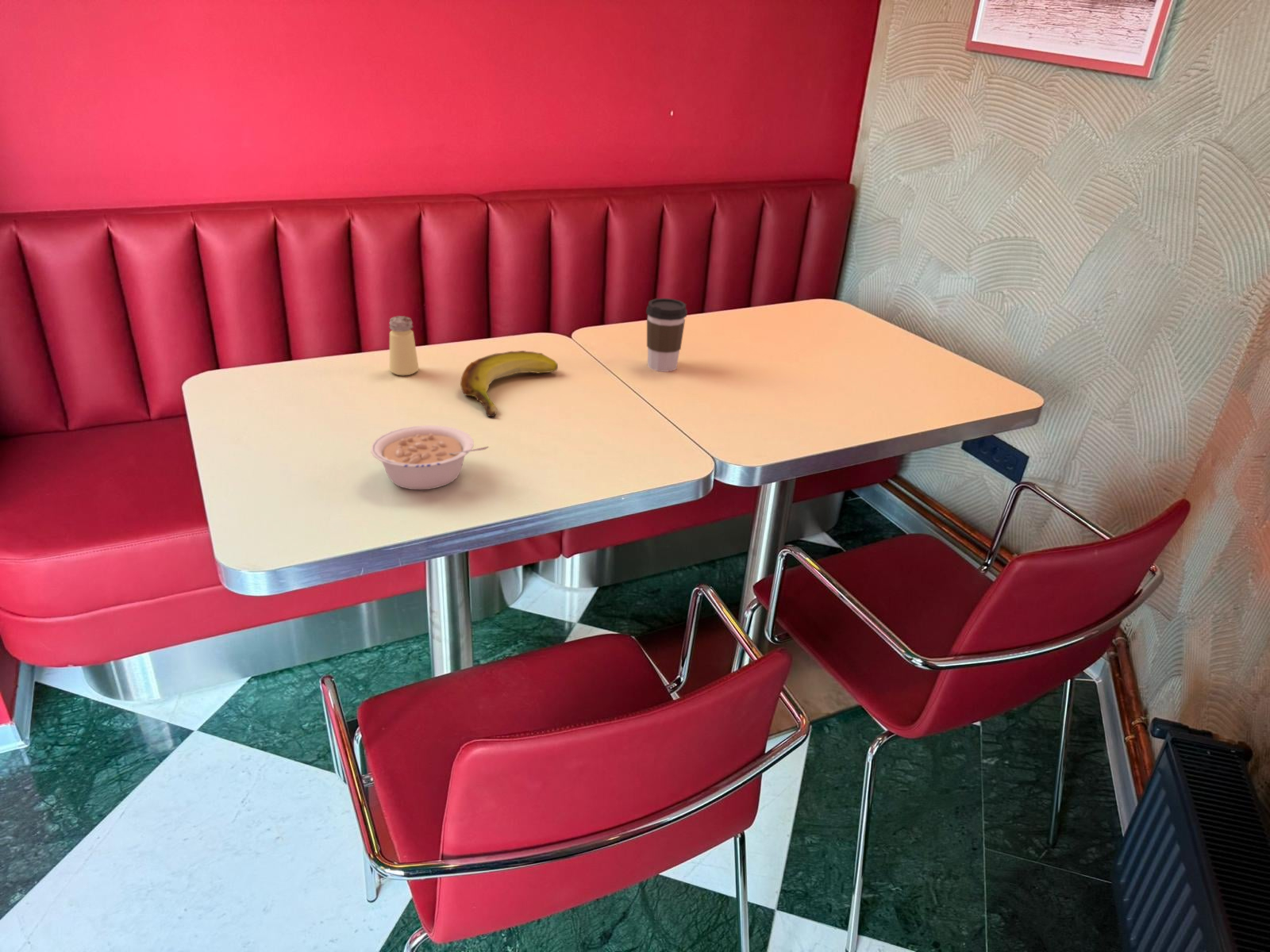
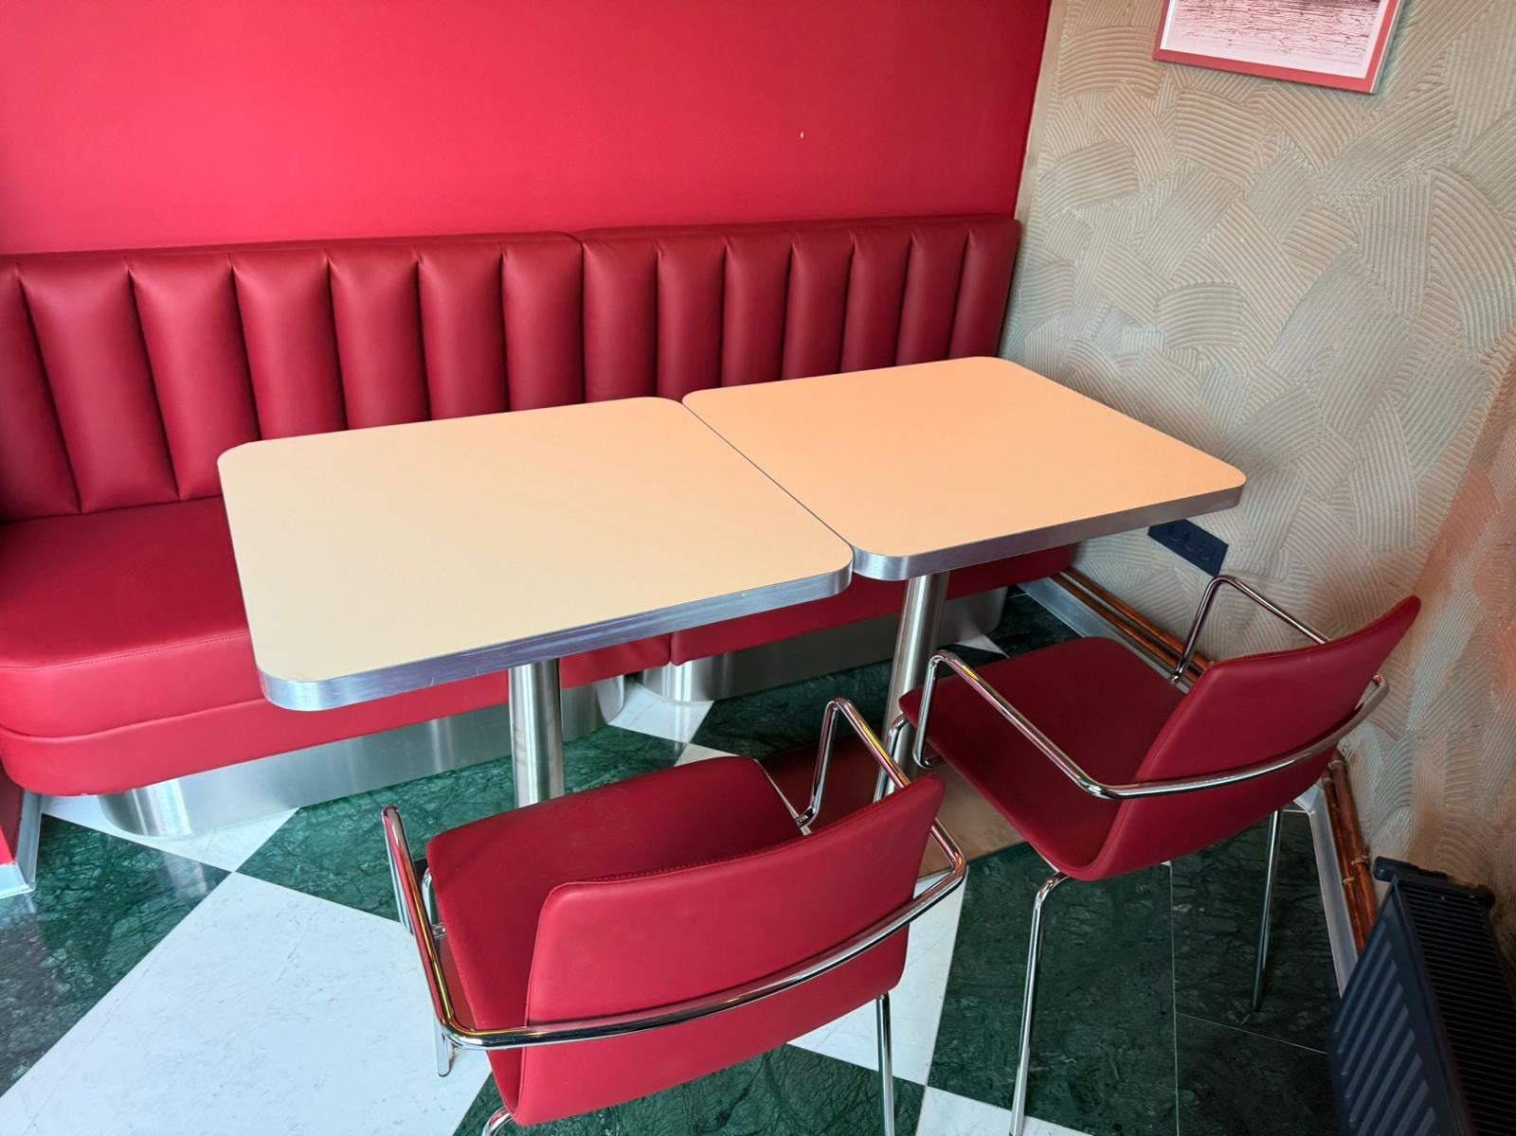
- coffee cup [645,298,688,373]
- legume [370,424,490,490]
- banana [460,350,559,417]
- saltshaker [388,315,420,377]
